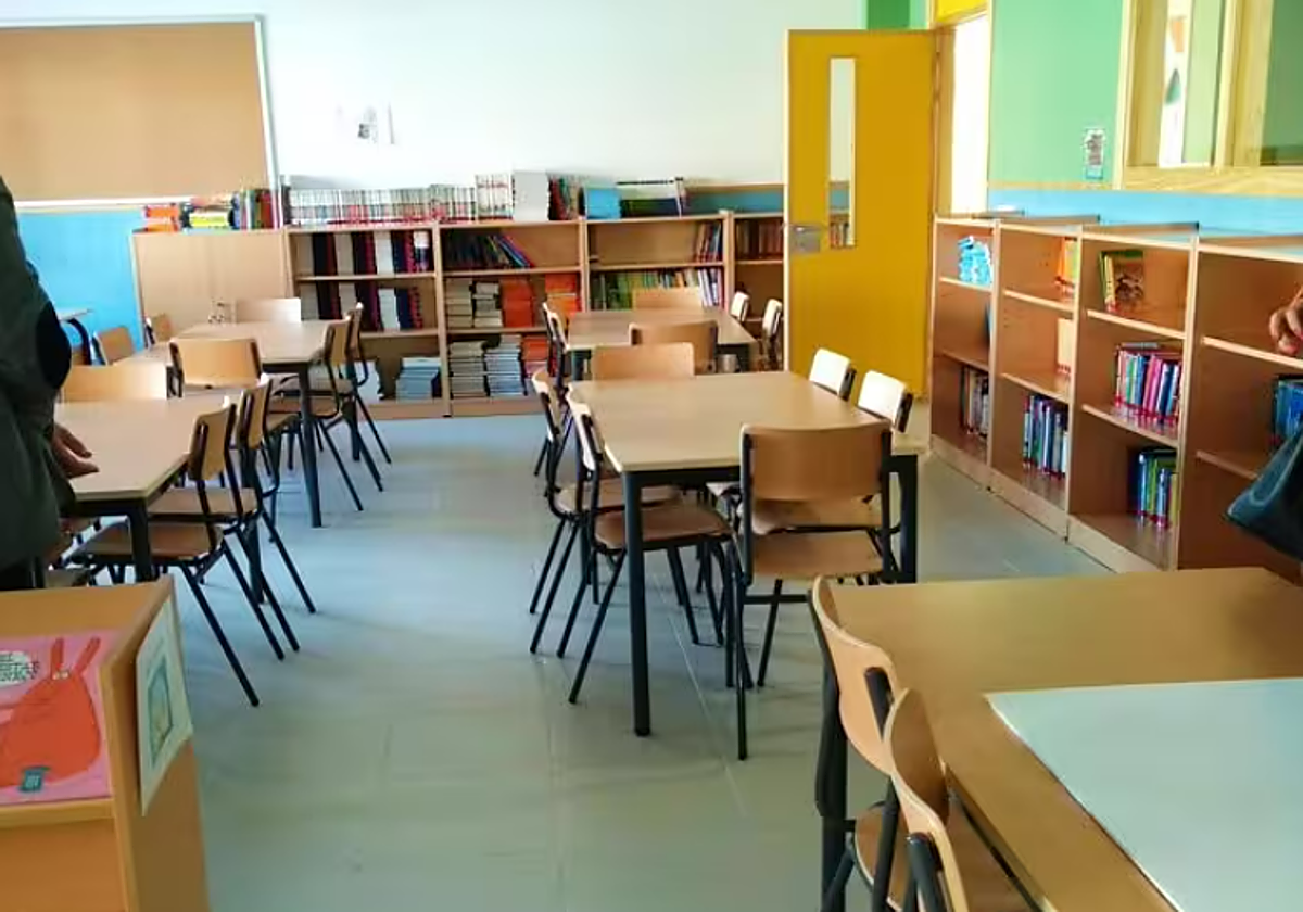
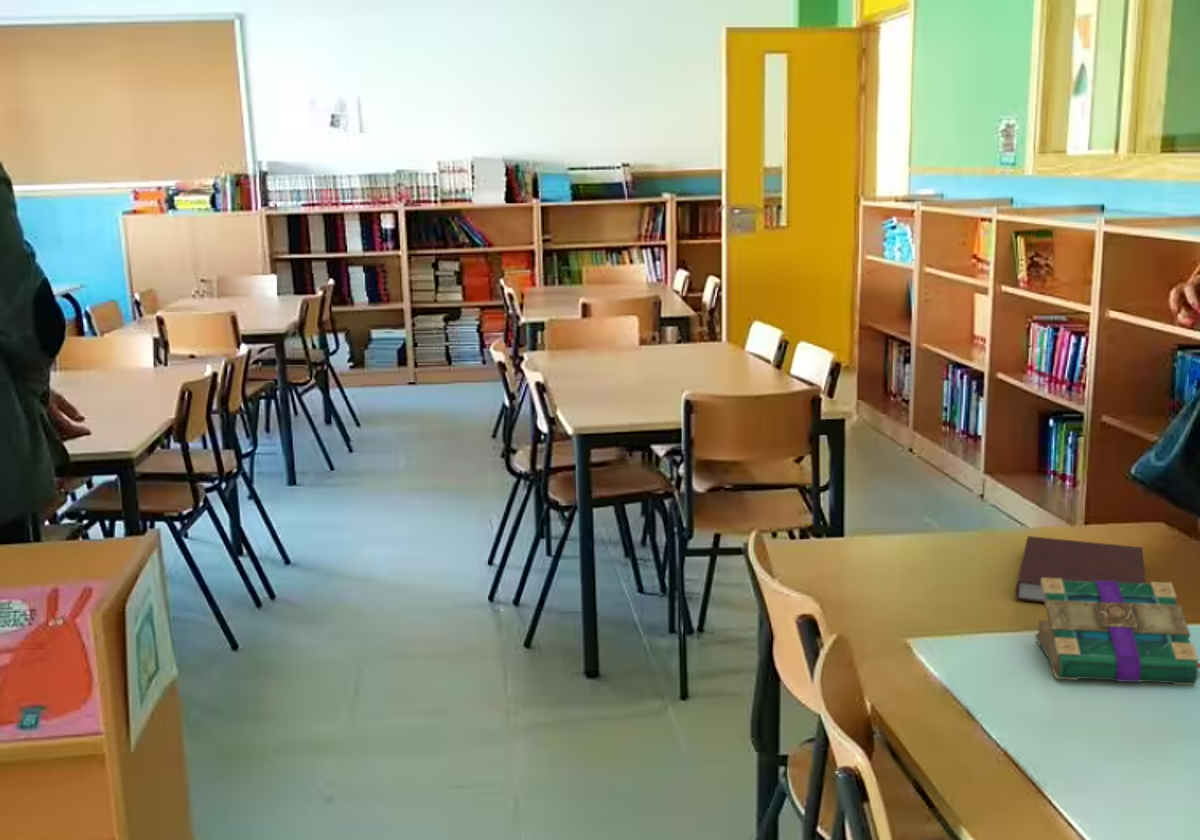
+ book [1034,578,1200,686]
+ notebook [1015,535,1147,603]
